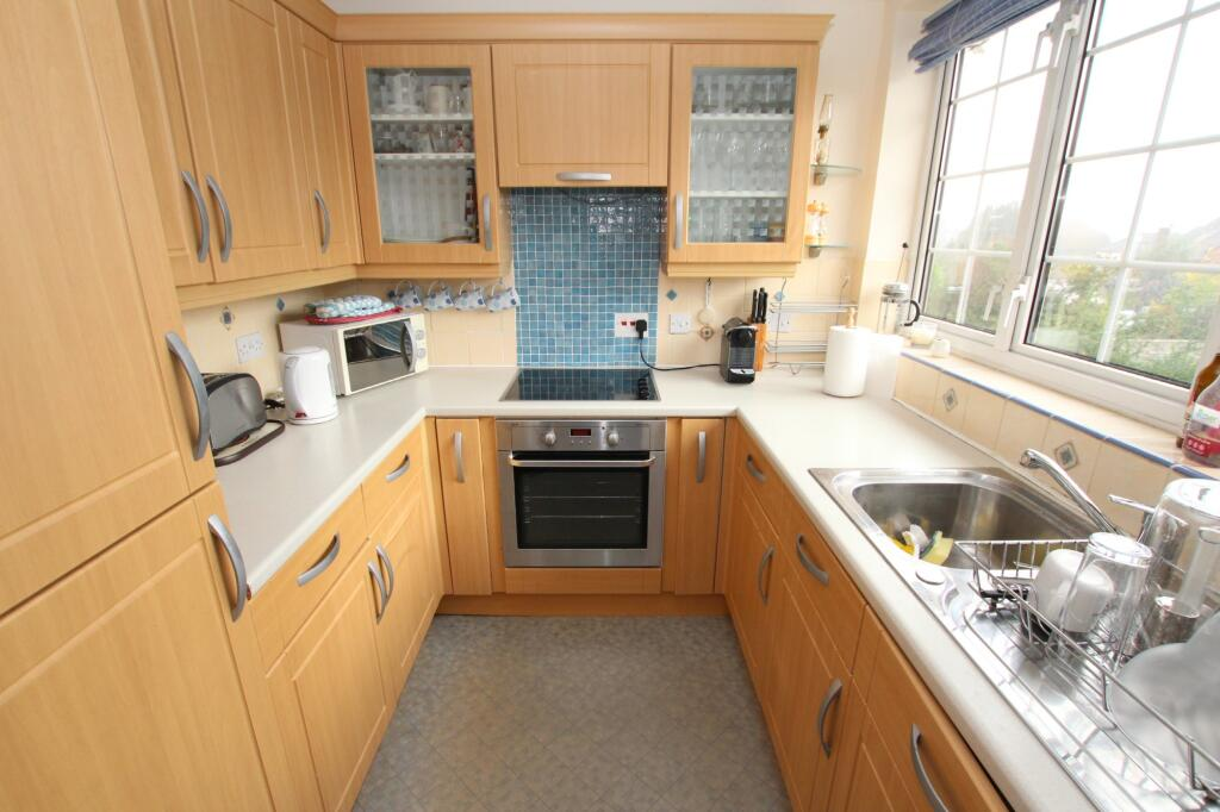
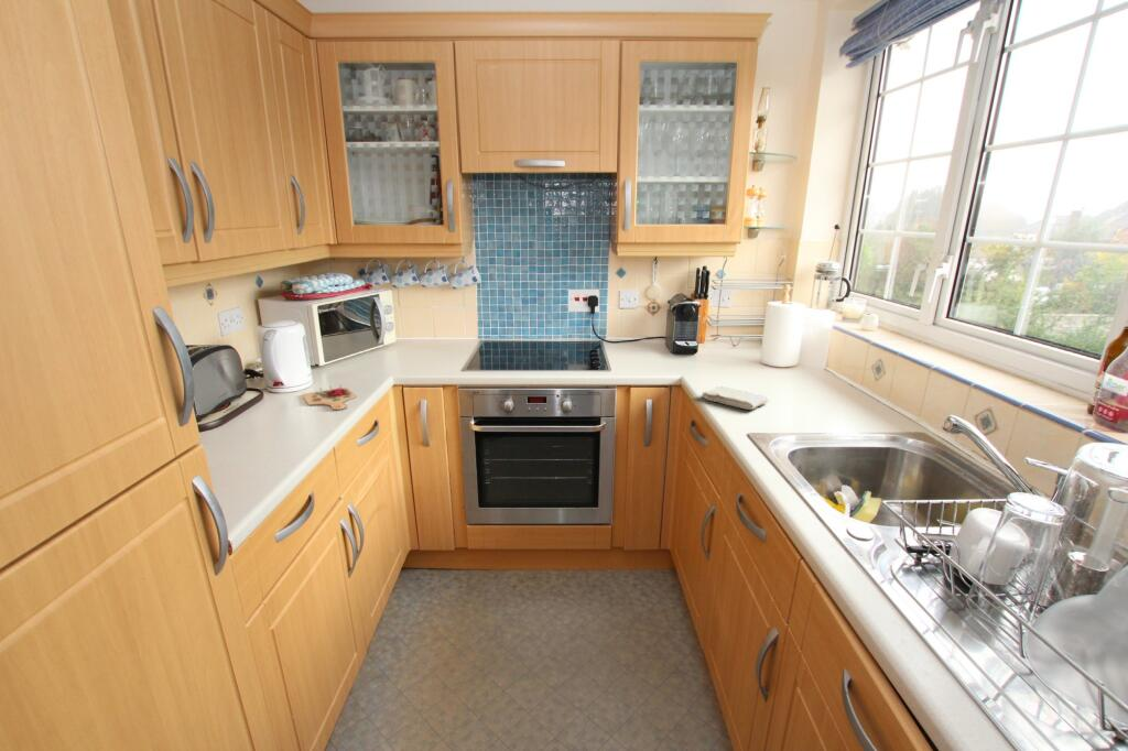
+ cutting board [301,384,357,411]
+ washcloth [701,384,770,411]
